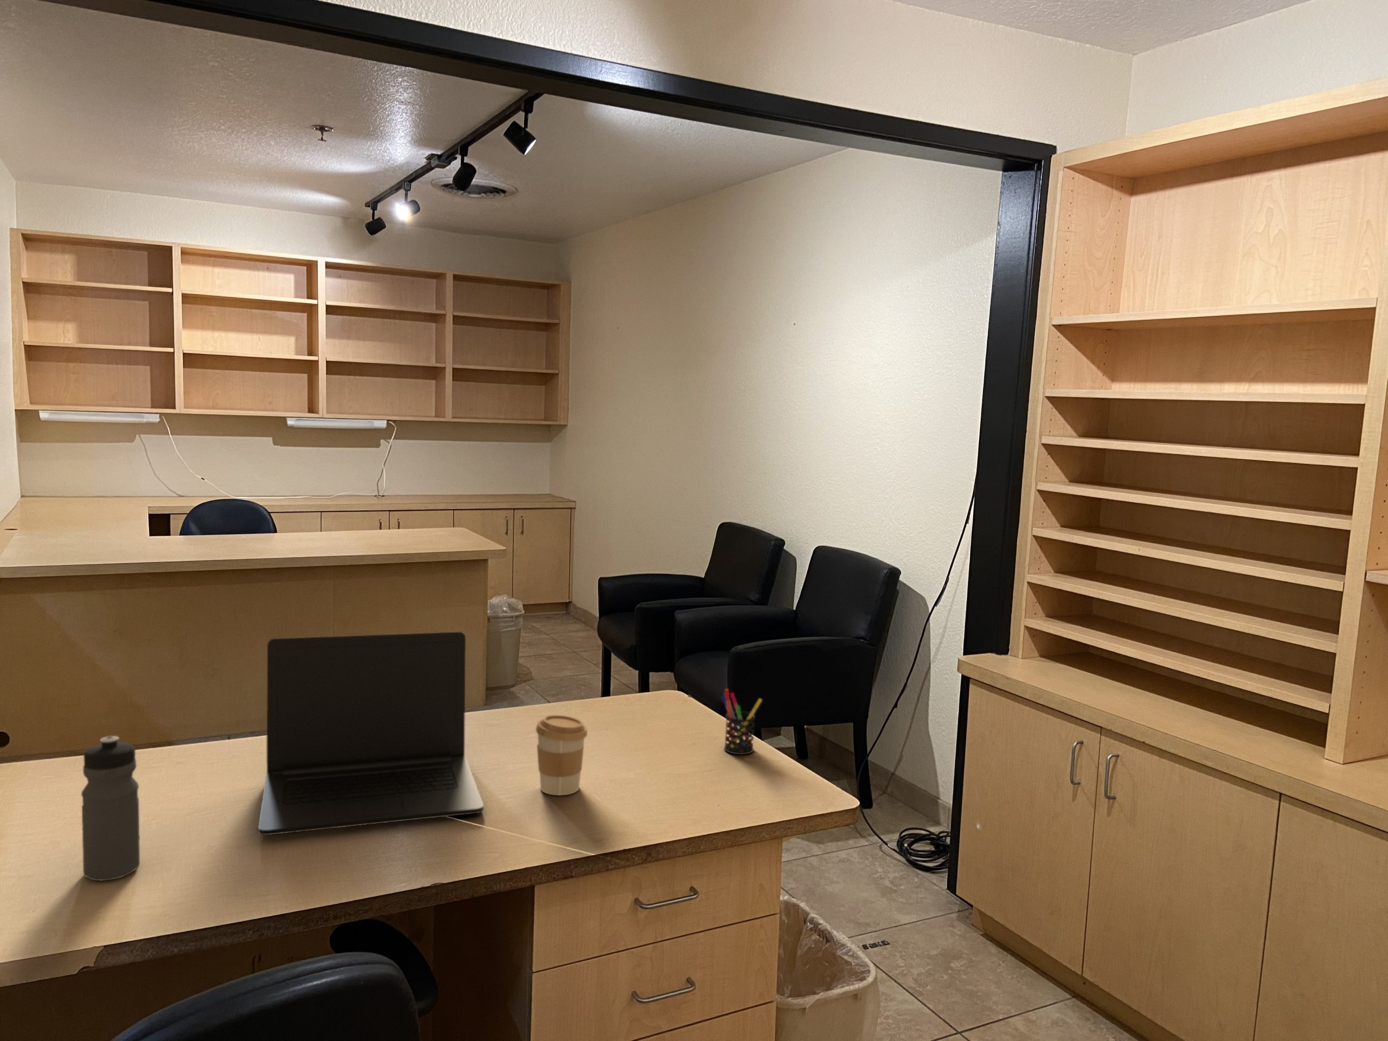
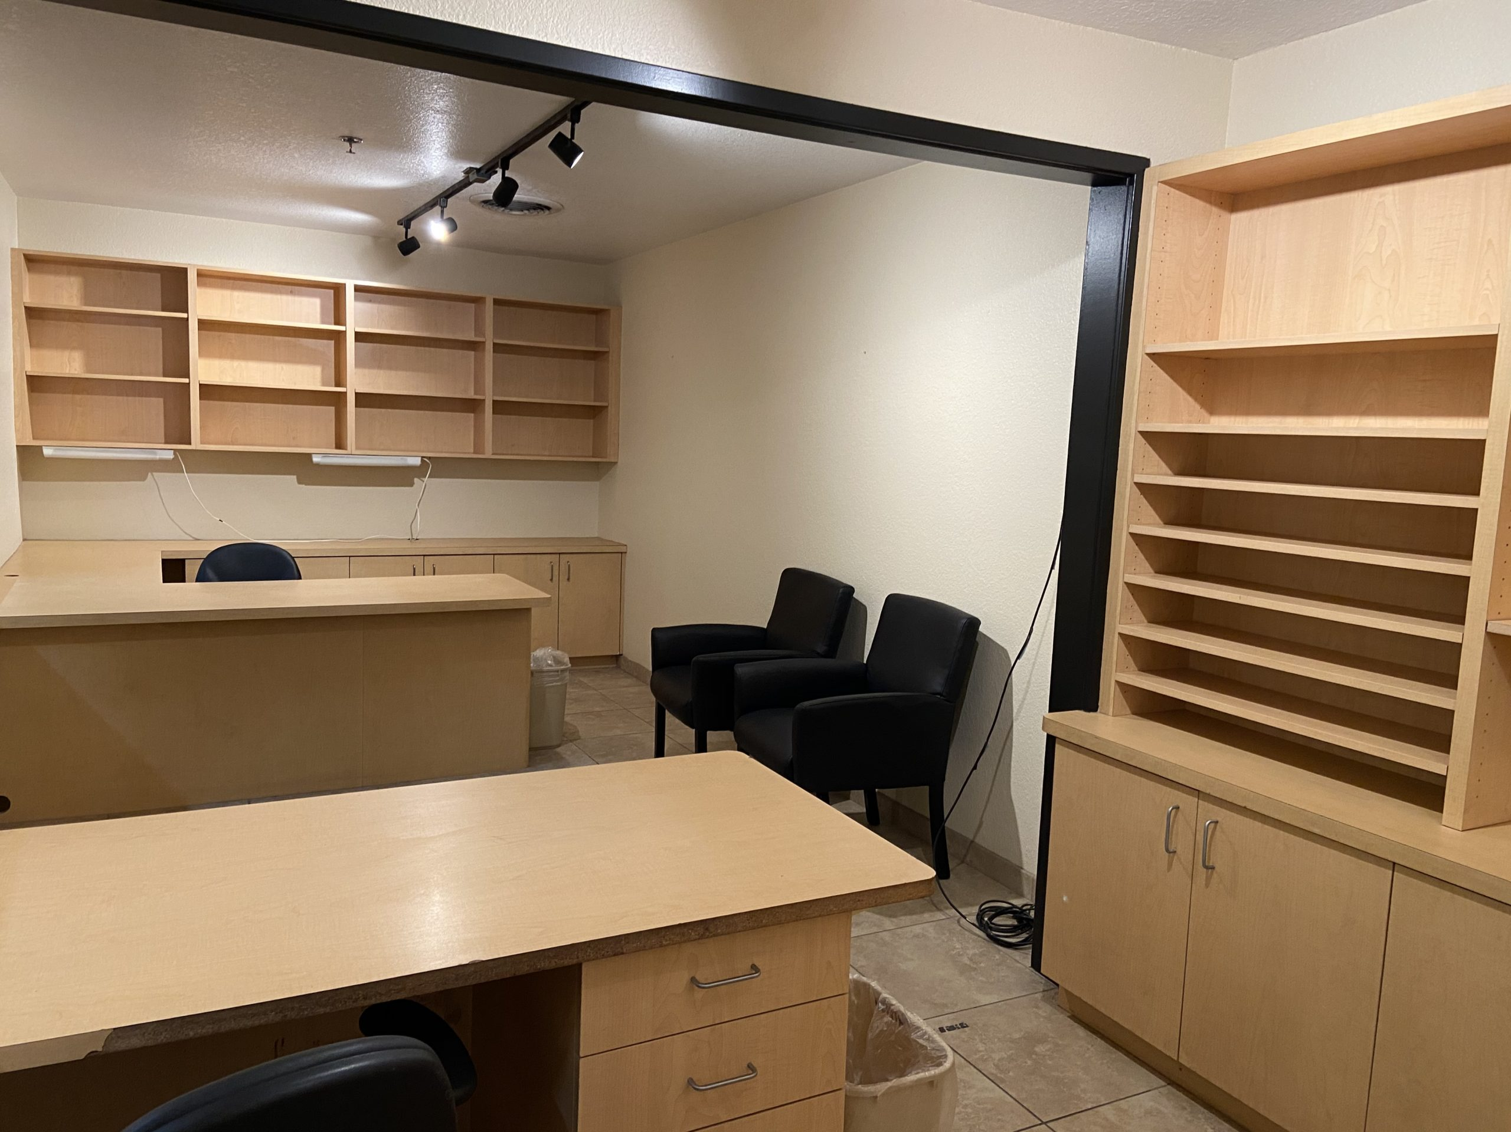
- laptop [258,631,484,835]
- water bottle [81,736,140,881]
- coffee cup [536,715,588,796]
- pen holder [720,689,763,756]
